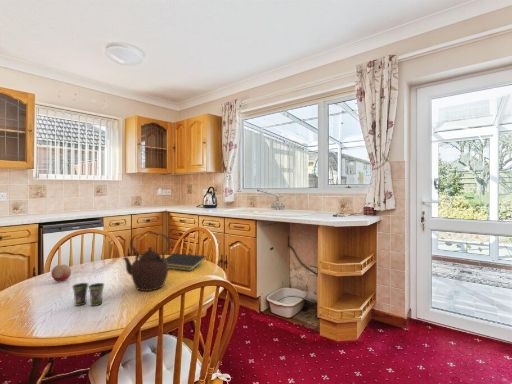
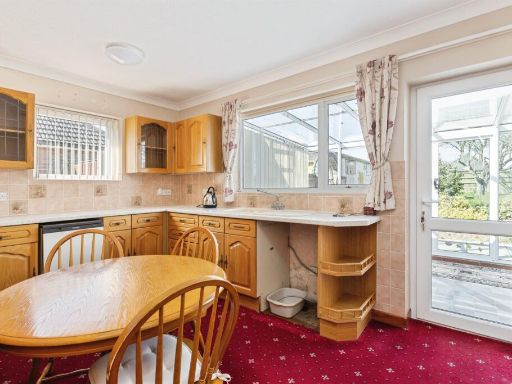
- notepad [165,252,207,272]
- cup [71,282,105,307]
- fruit [50,264,72,282]
- teapot [121,232,172,292]
